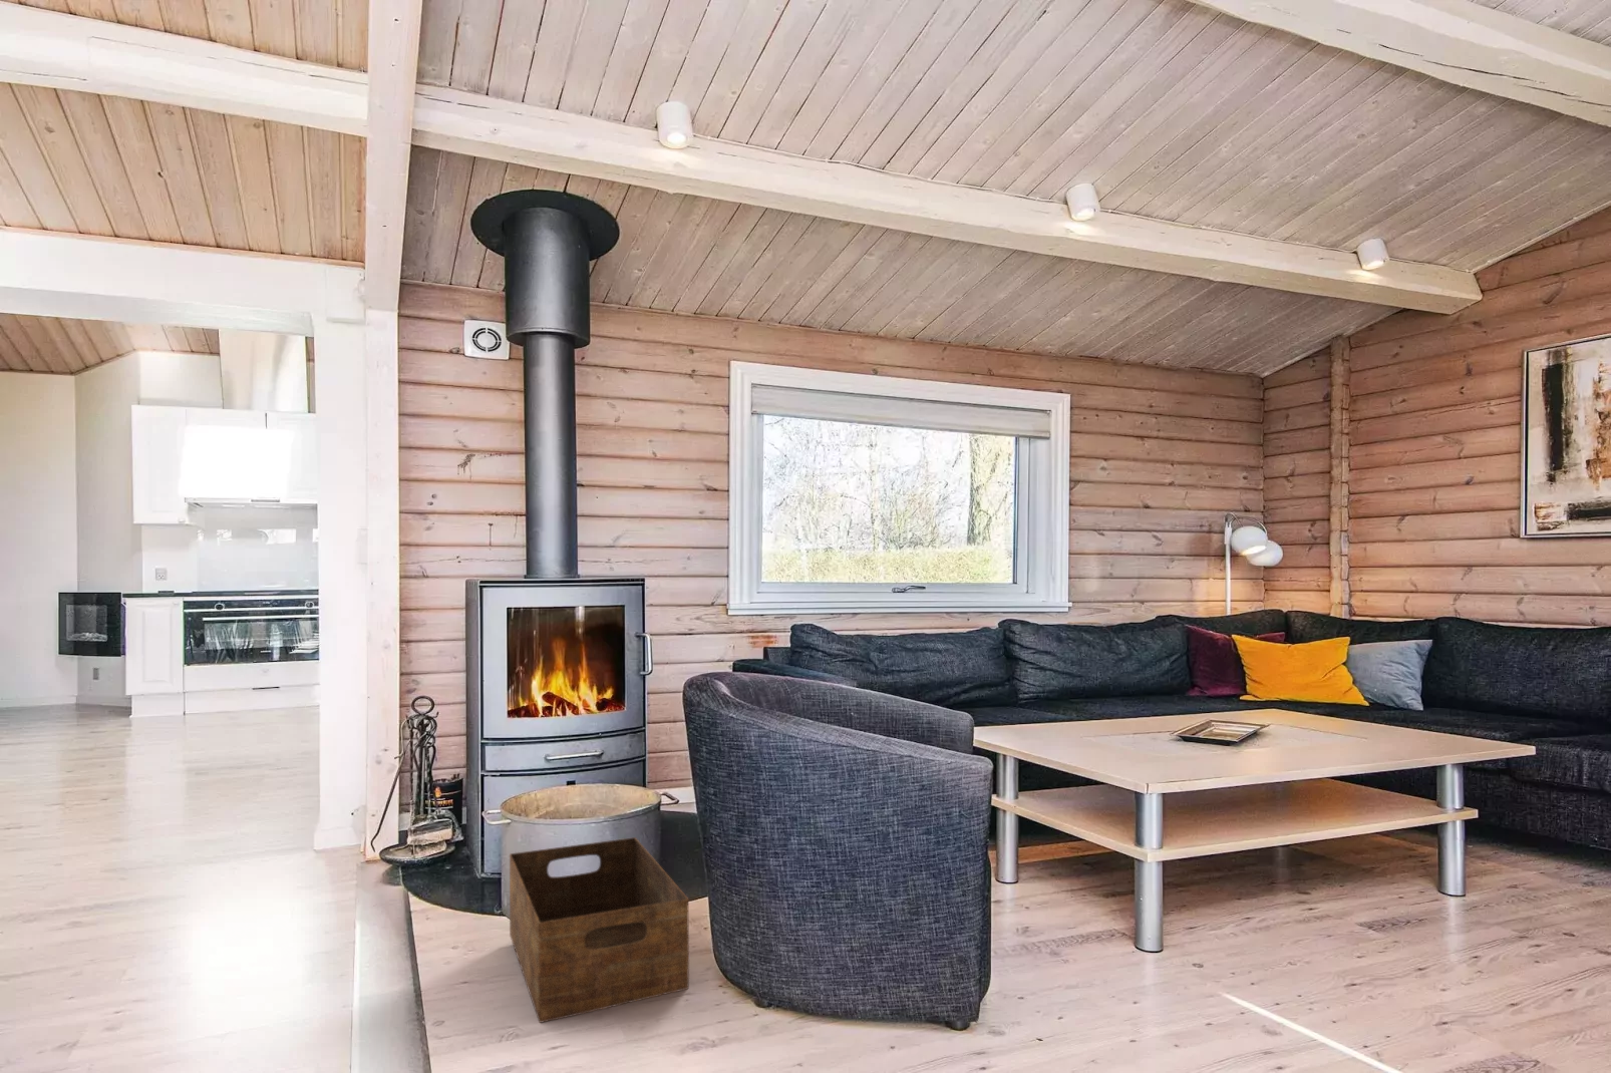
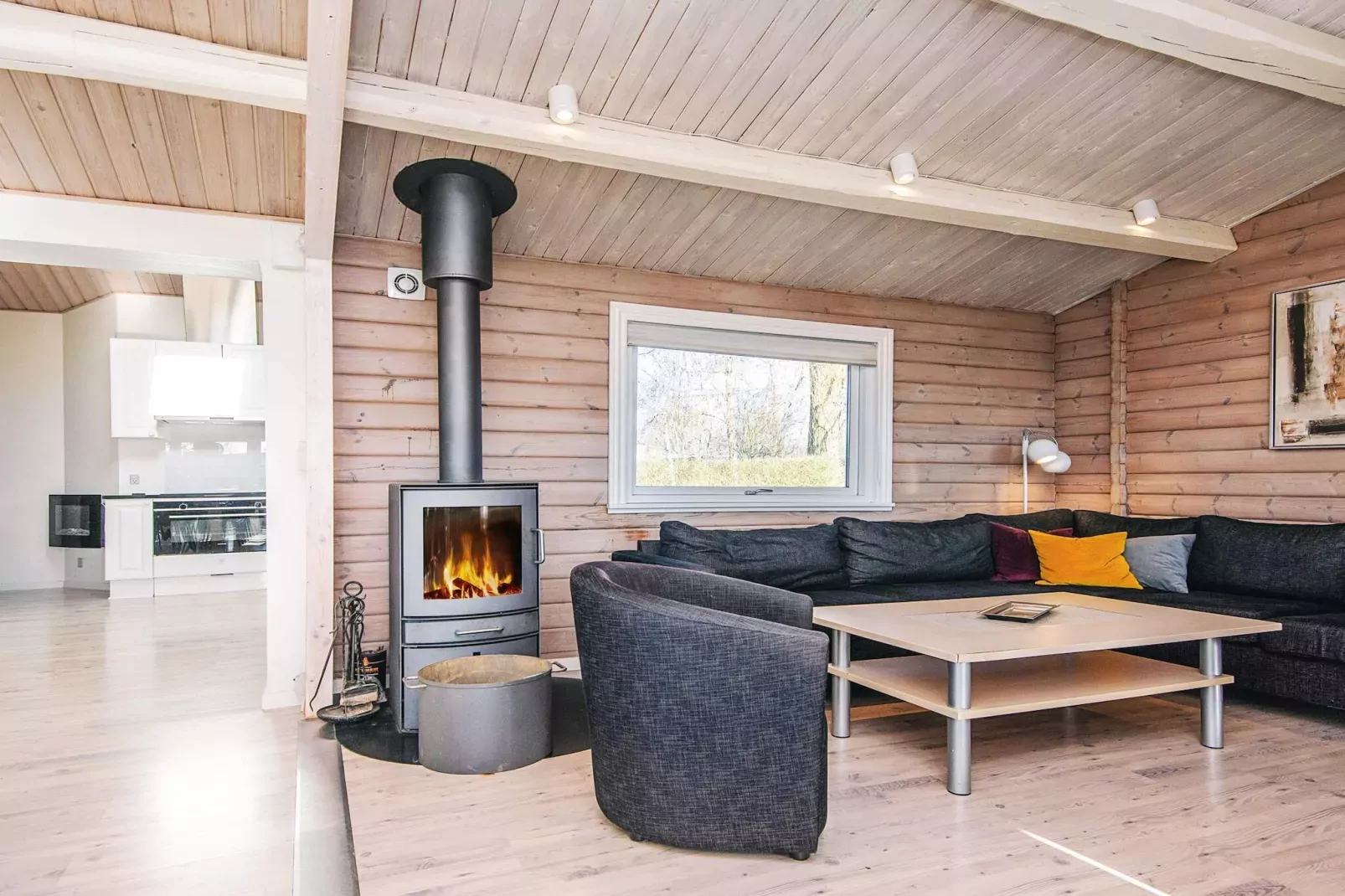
- storage basket [509,836,690,1024]
